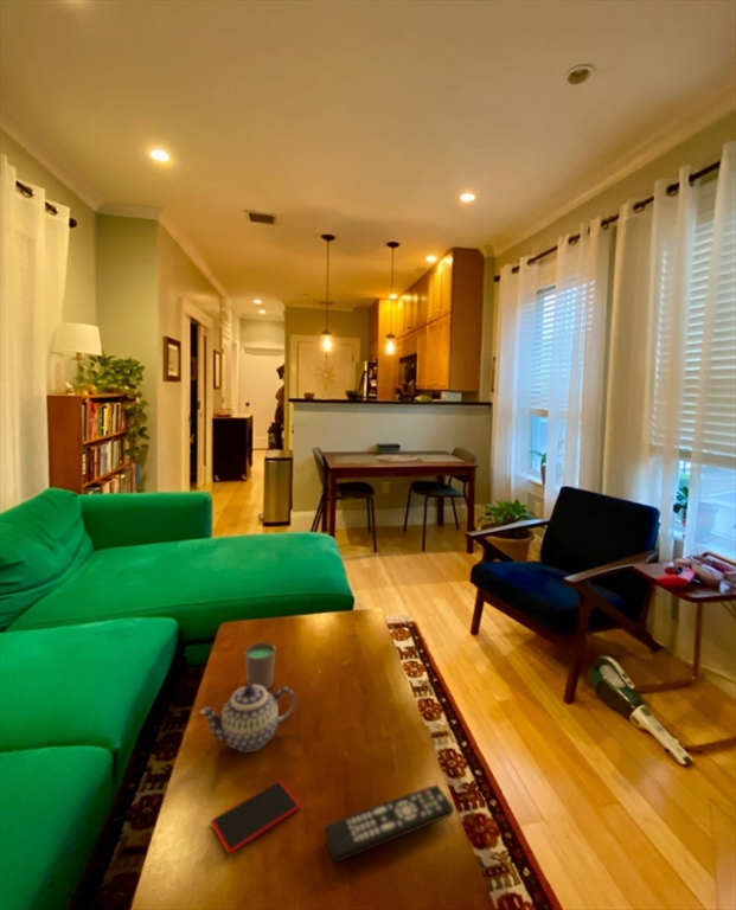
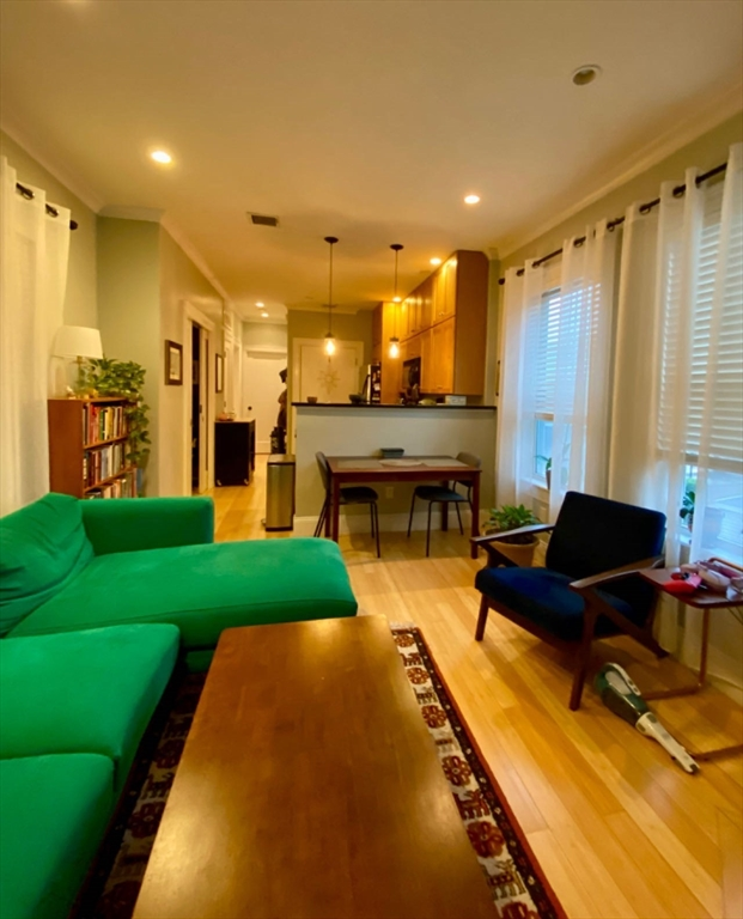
- remote control [322,783,455,863]
- teapot [198,685,296,754]
- cup [244,641,276,691]
- smartphone [210,780,302,855]
